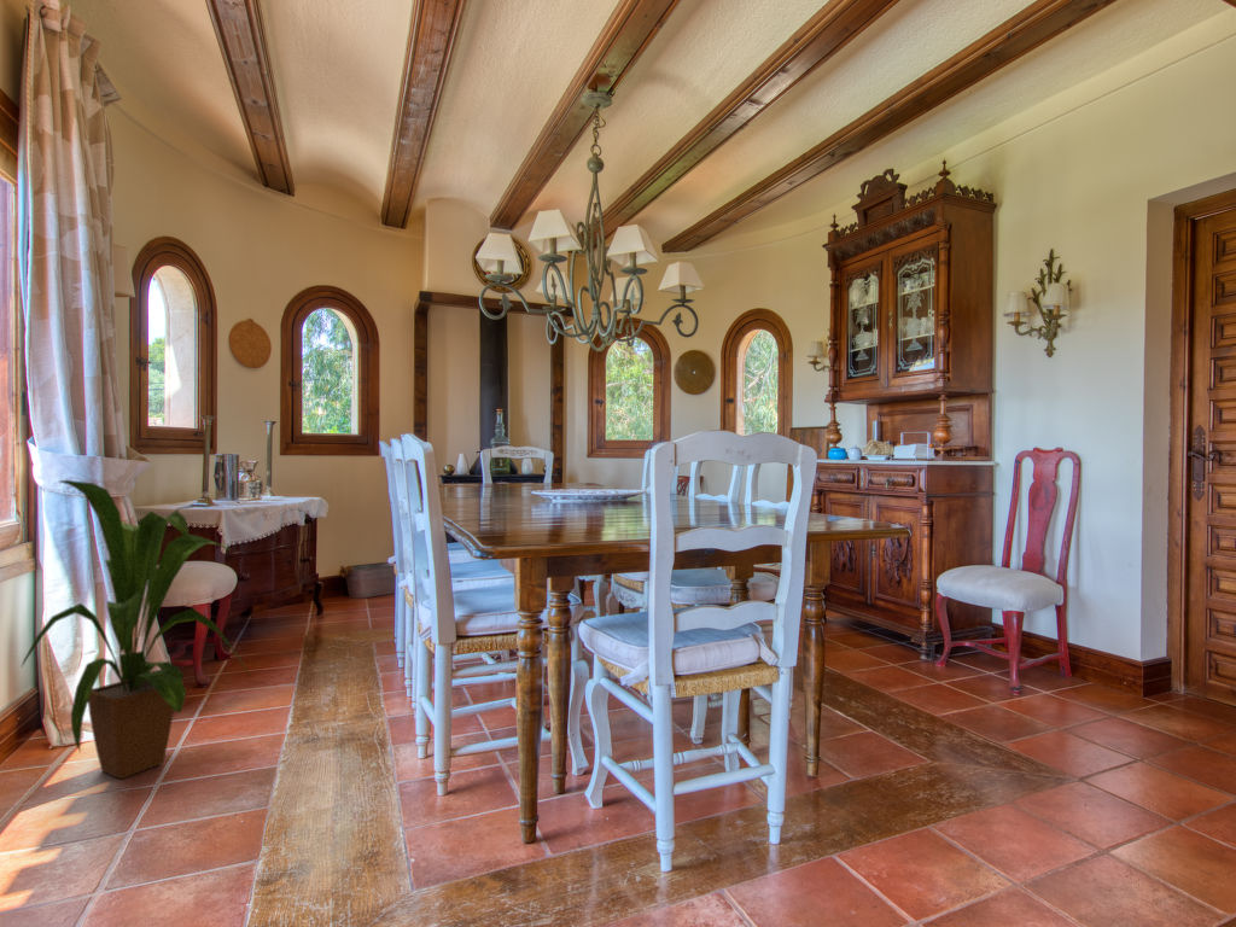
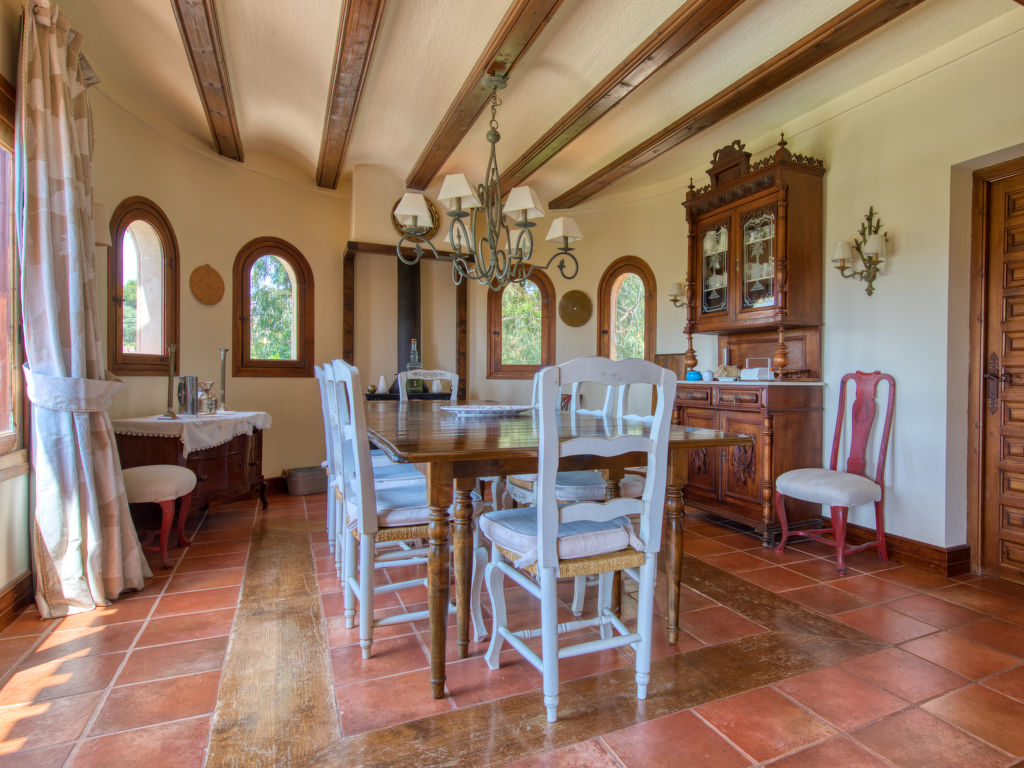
- house plant [21,479,252,780]
